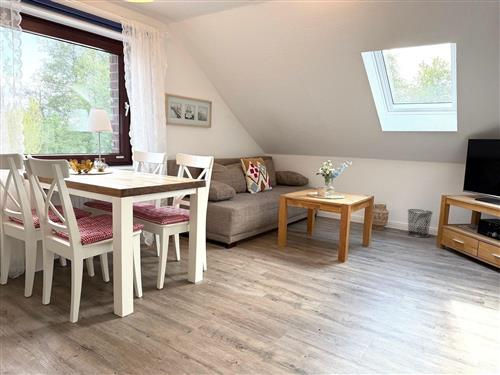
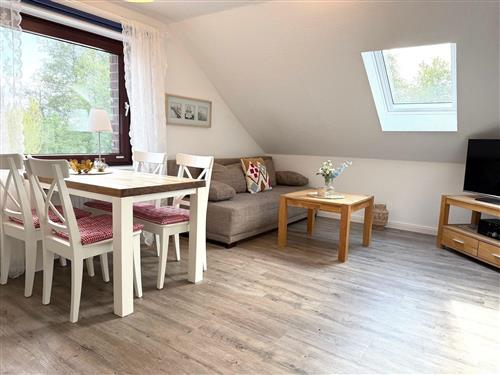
- waste bin [406,208,434,238]
